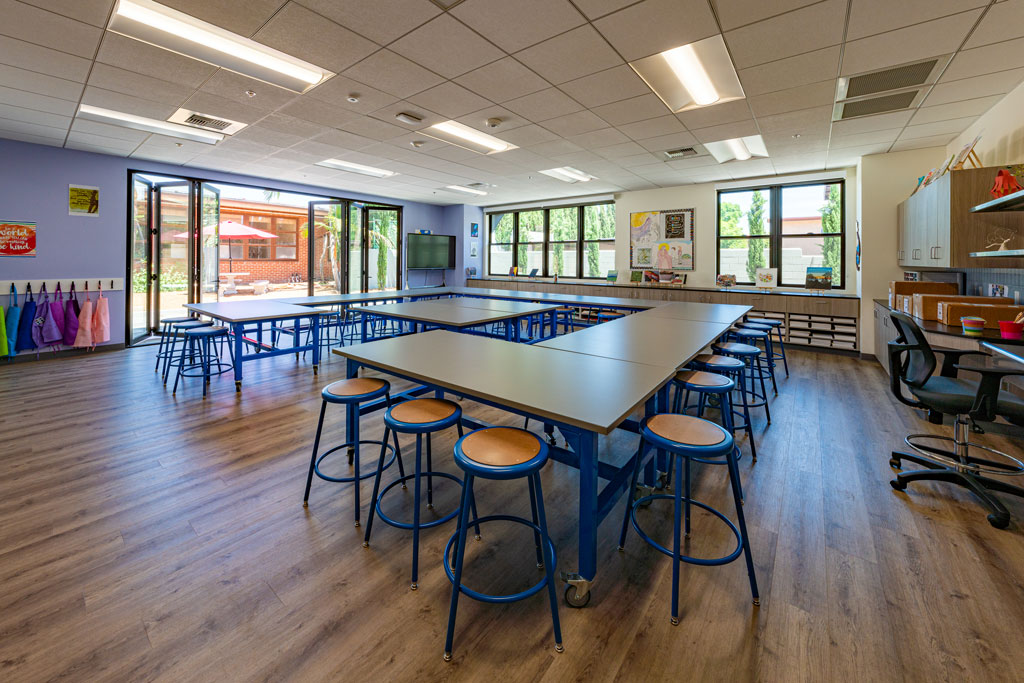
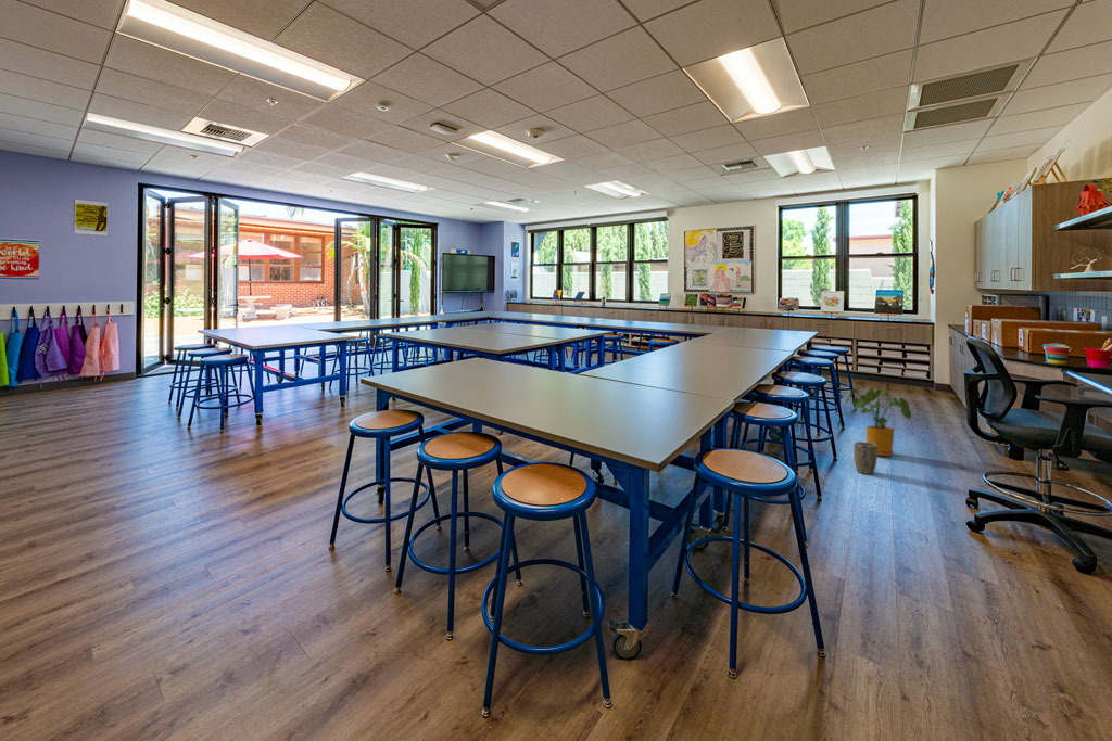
+ house plant [845,386,913,457]
+ plant pot [852,440,879,475]
